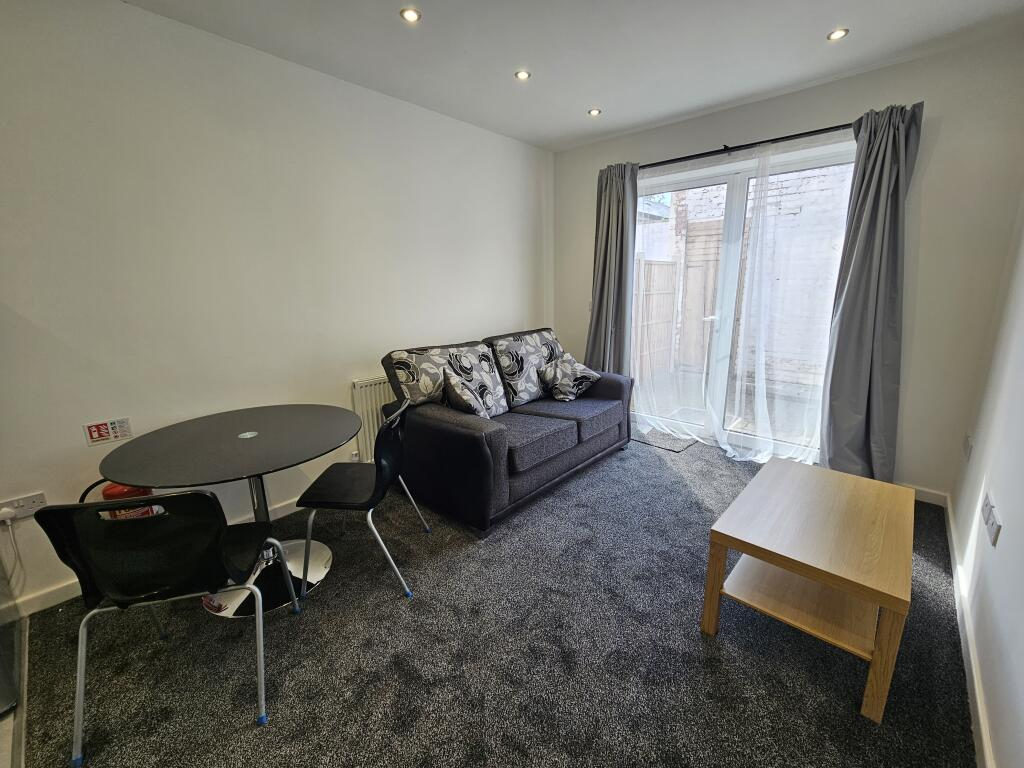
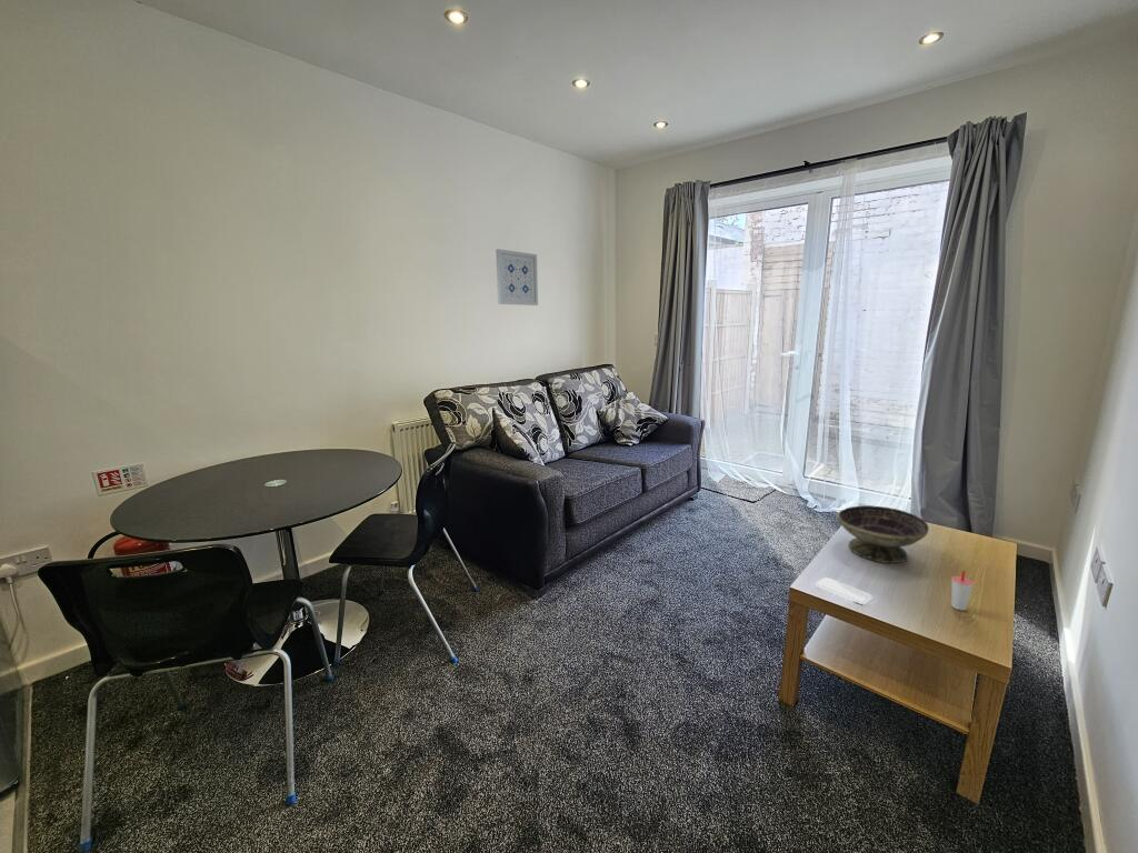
+ cup [950,570,976,611]
+ decorative bowl [837,504,930,564]
+ smartphone [815,576,874,605]
+ wall art [495,248,539,307]
